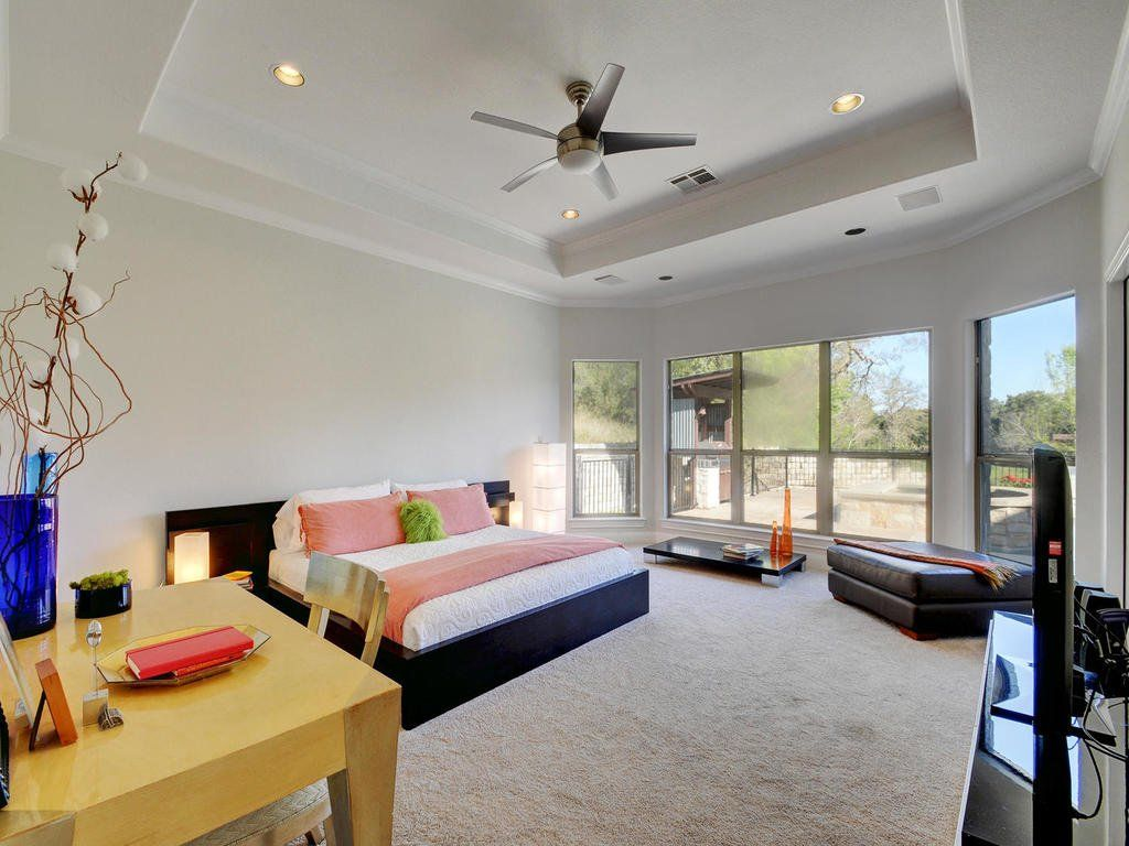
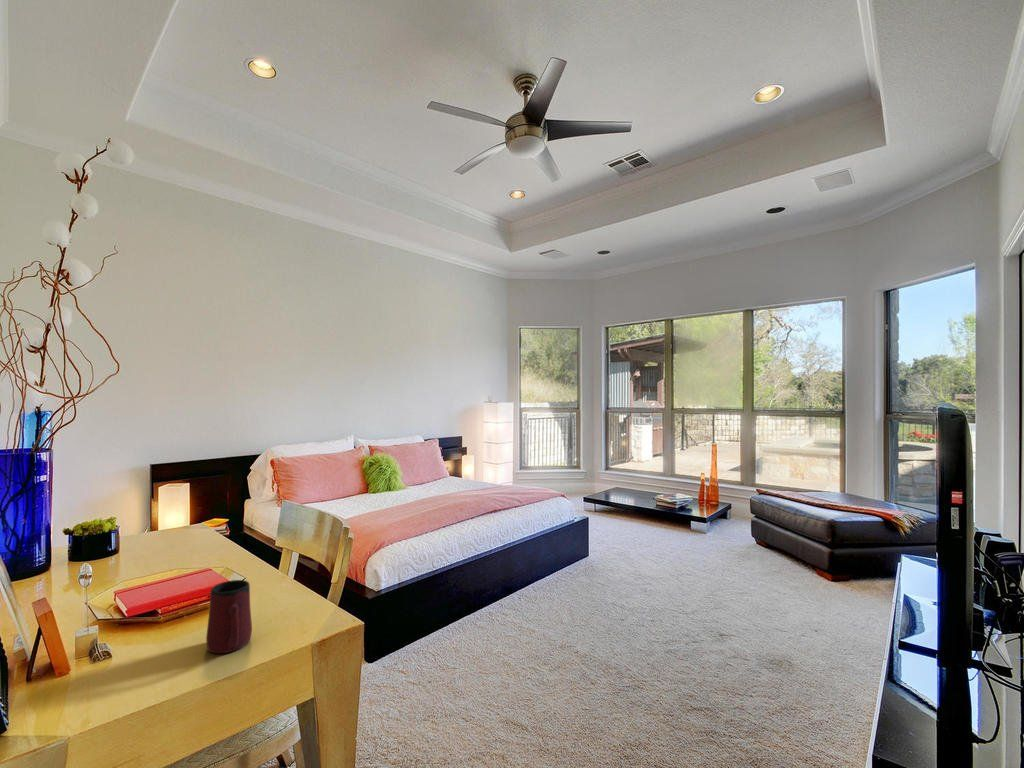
+ mug [205,579,253,654]
